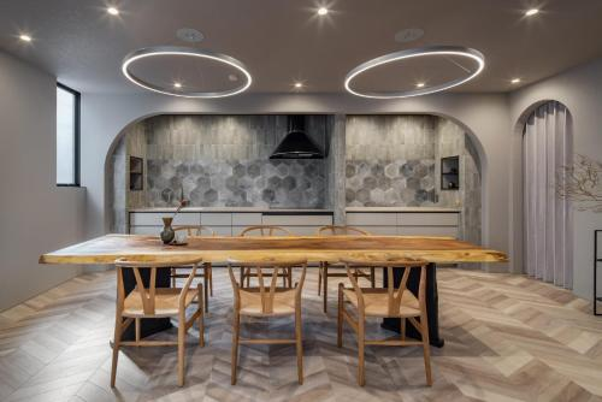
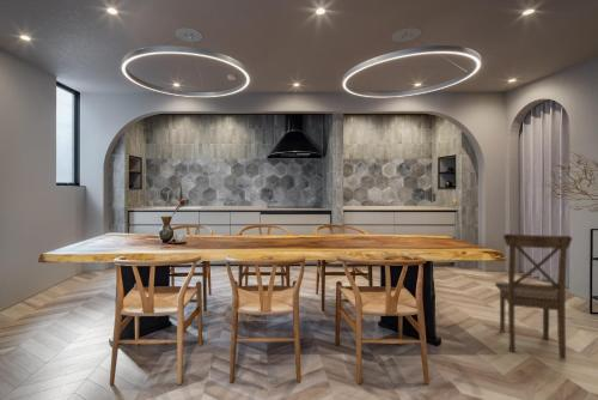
+ dining chair [494,232,573,360]
